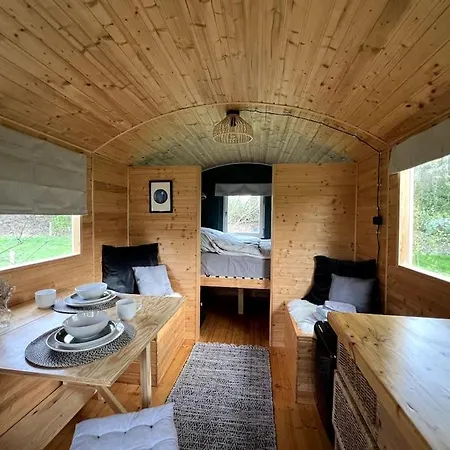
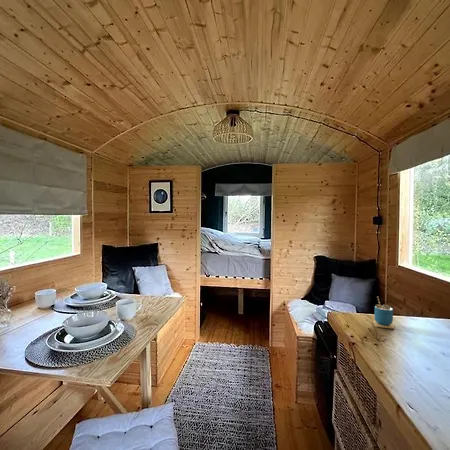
+ cup [372,295,396,329]
